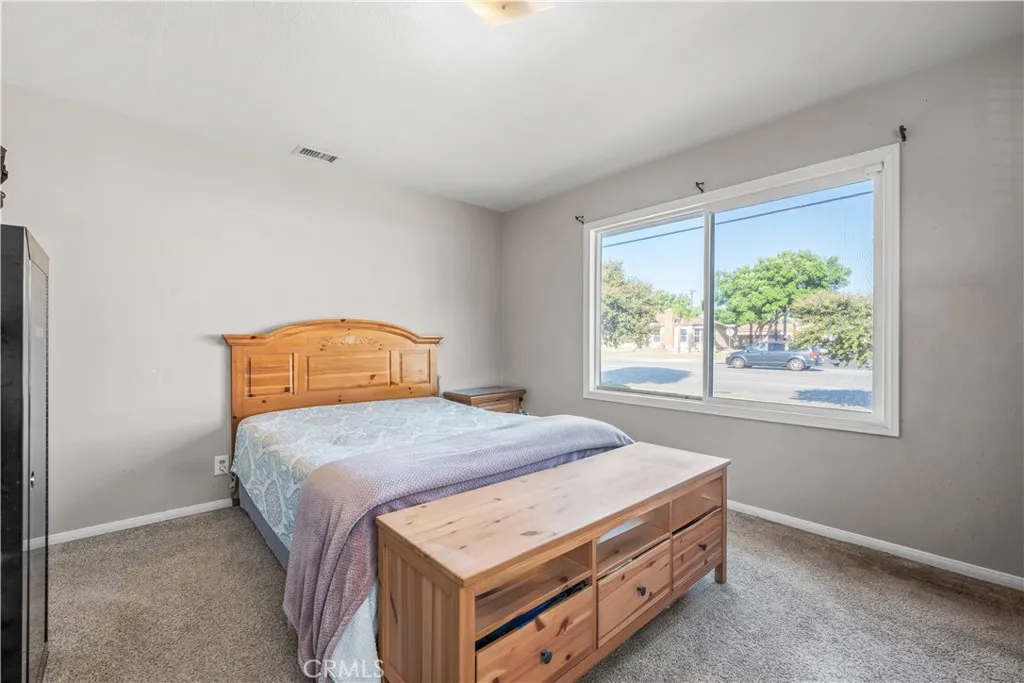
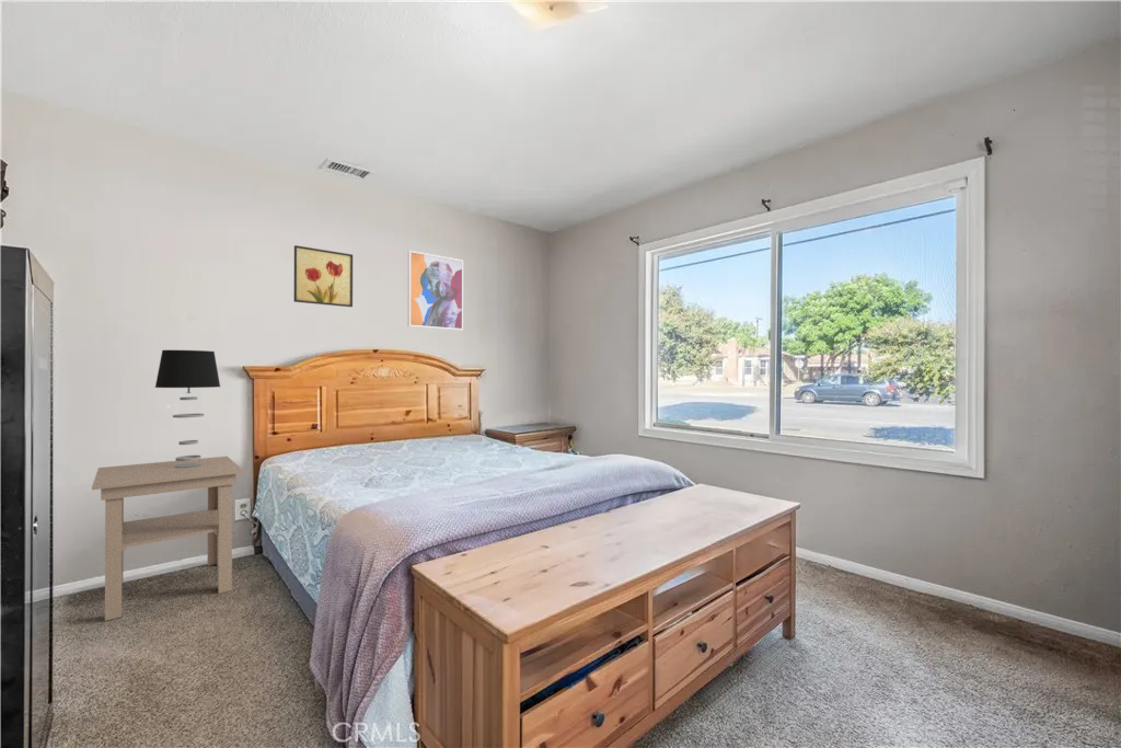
+ wall art [406,250,464,331]
+ wall art [293,244,354,308]
+ table lamp [154,349,221,468]
+ side table [91,456,244,622]
